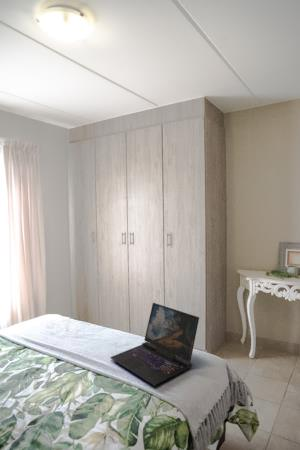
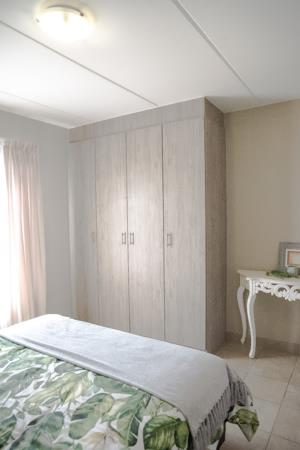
- laptop [110,302,200,387]
